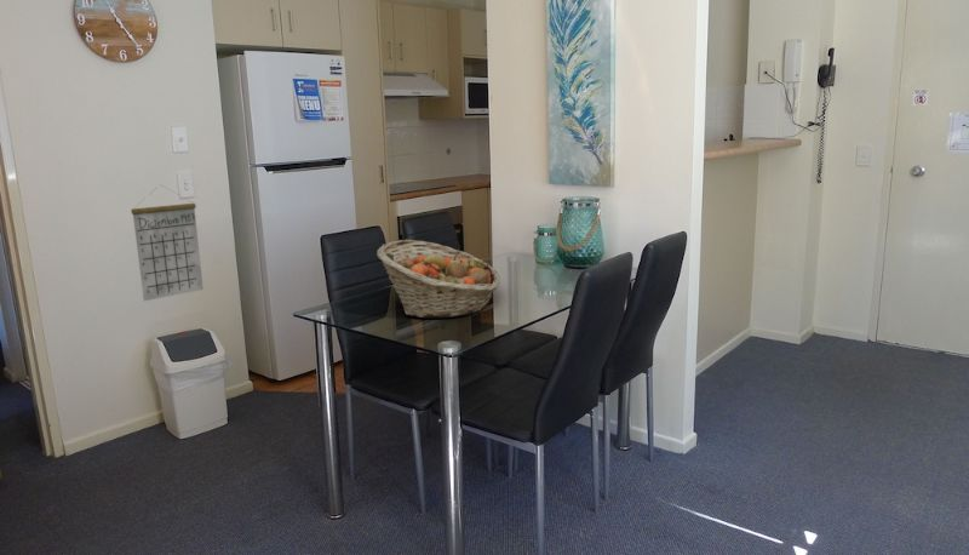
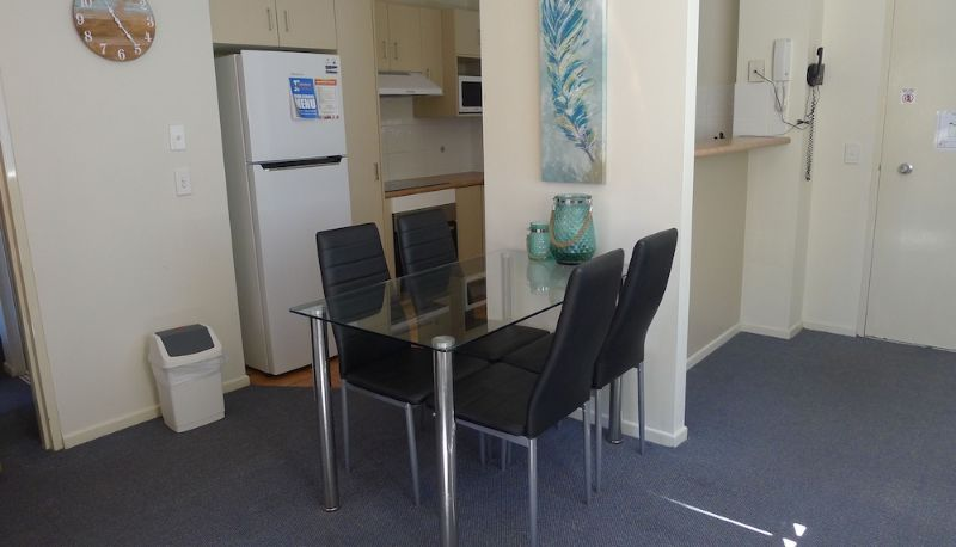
- calendar [130,184,205,302]
- fruit basket [375,239,501,319]
